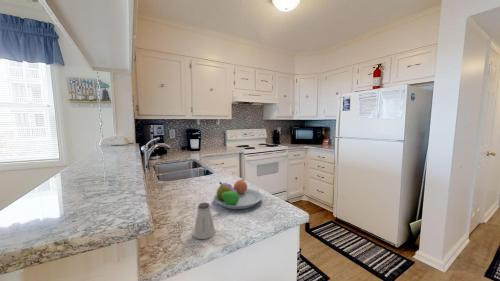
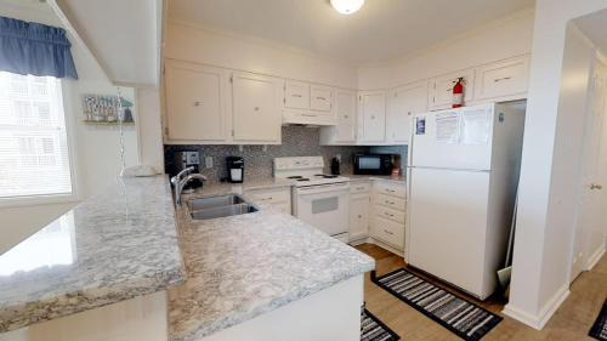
- fruit bowl [213,179,263,210]
- saltshaker [192,202,216,240]
